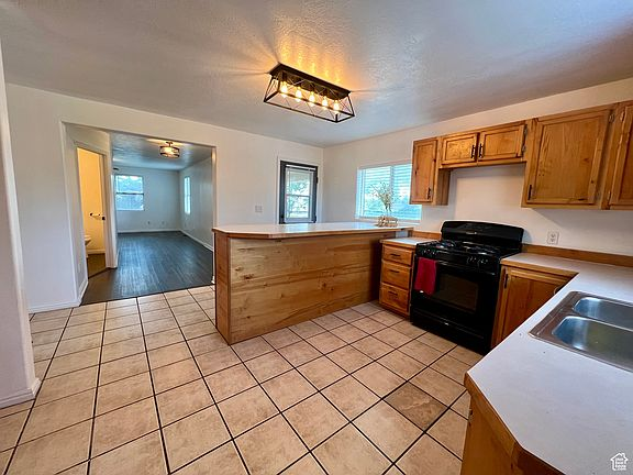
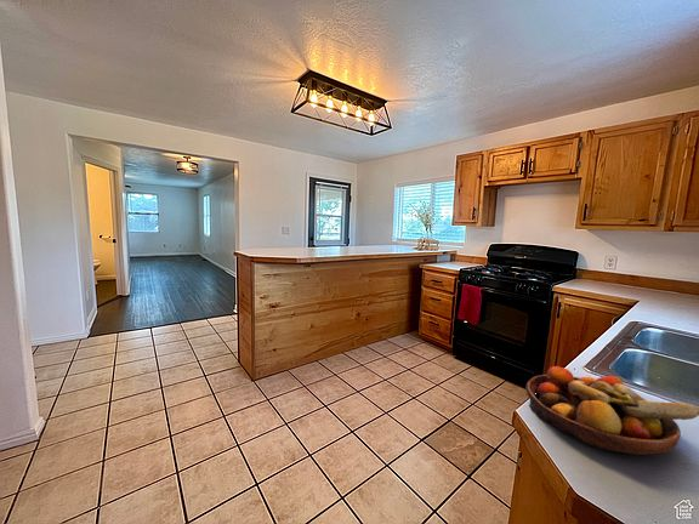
+ fruit bowl [524,365,699,456]
